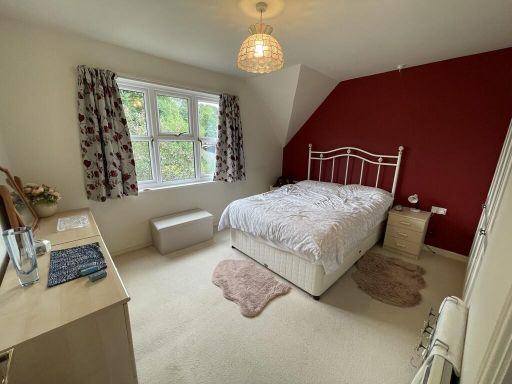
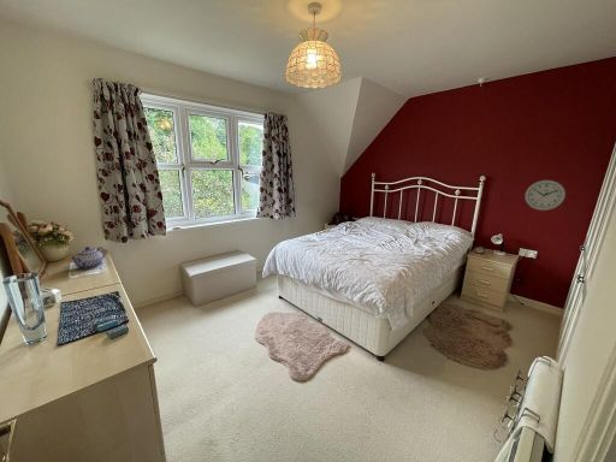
+ wall clock [523,179,567,212]
+ teapot [70,245,107,270]
